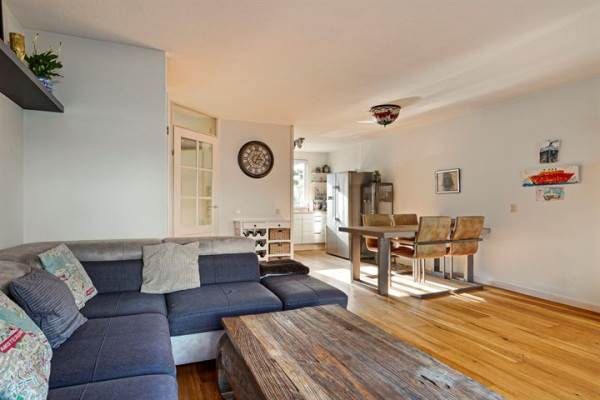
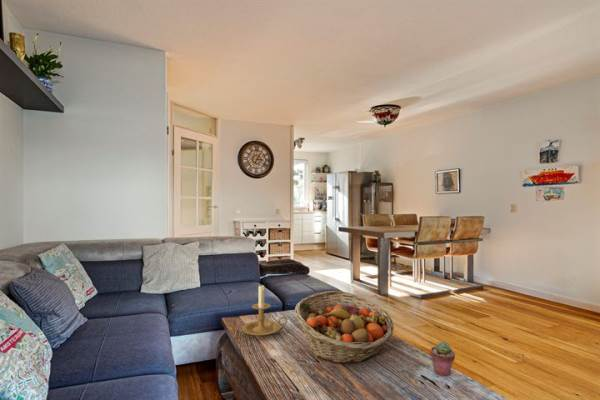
+ candle holder [241,283,289,337]
+ fruit basket [294,290,395,364]
+ potted succulent [430,341,456,377]
